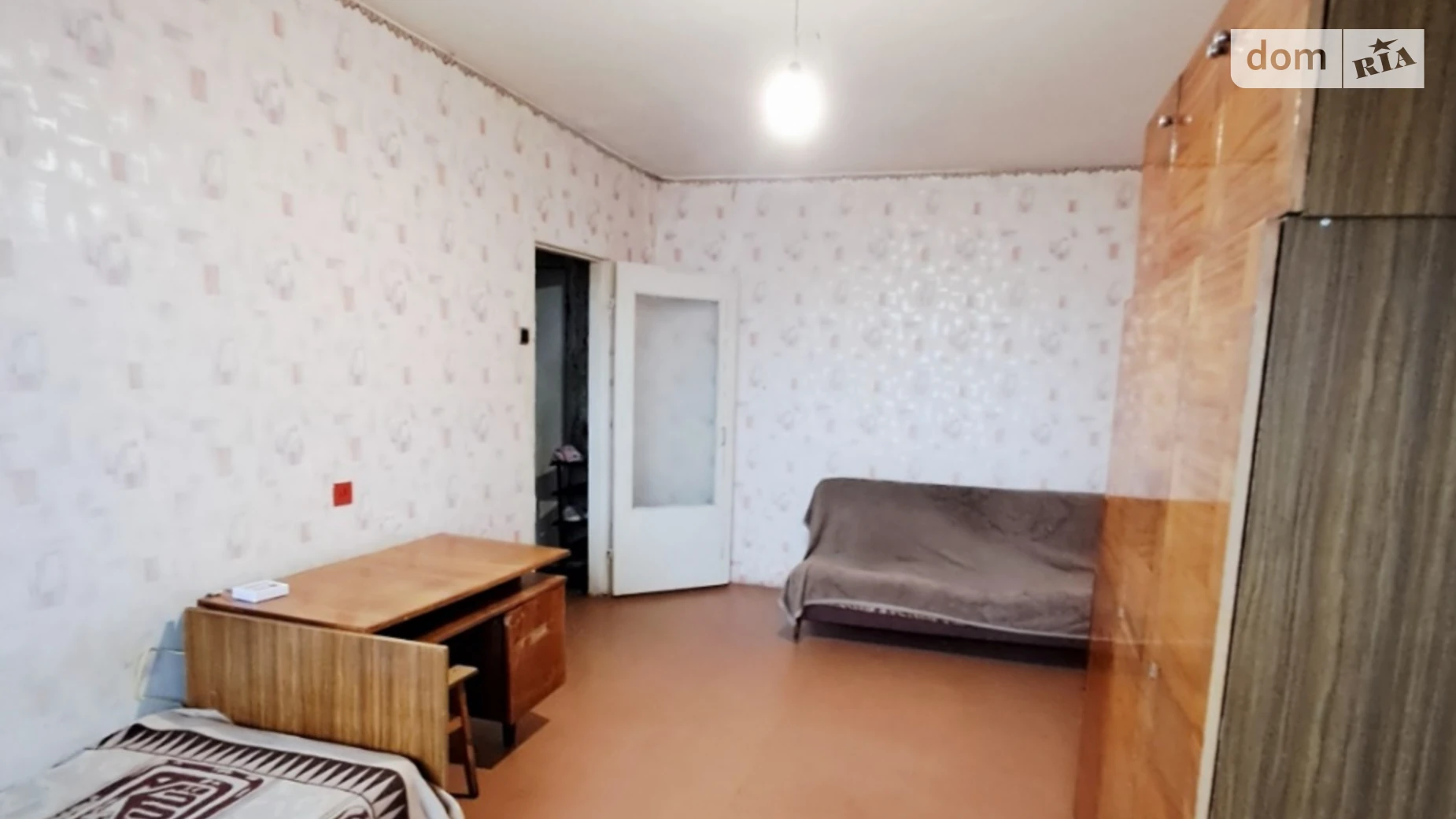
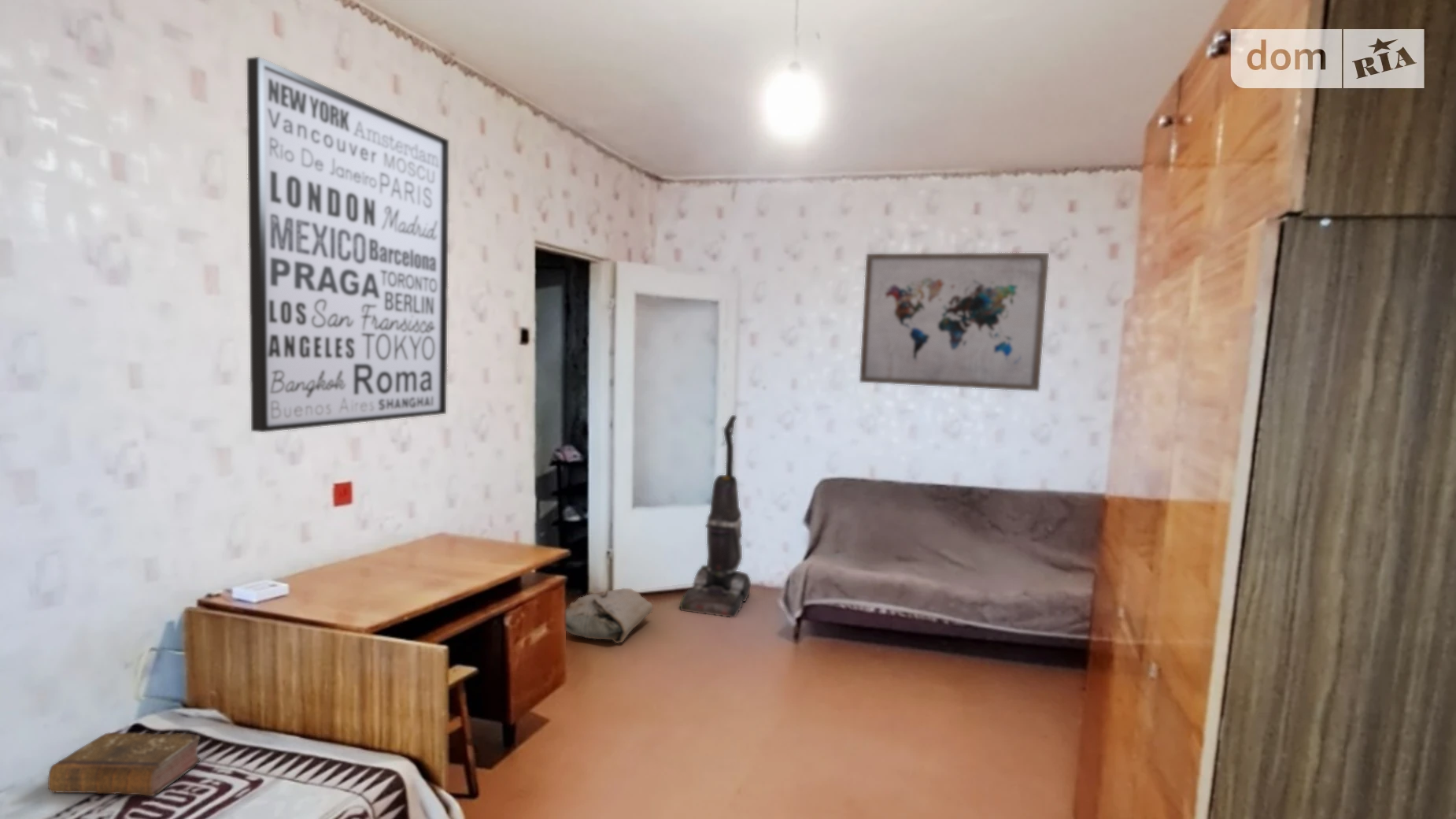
+ book [47,732,201,797]
+ bag [565,587,655,644]
+ wall art [246,56,449,433]
+ wall art [859,252,1050,392]
+ vacuum cleaner [679,414,752,618]
